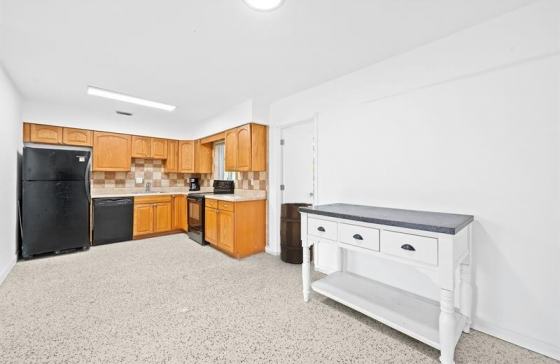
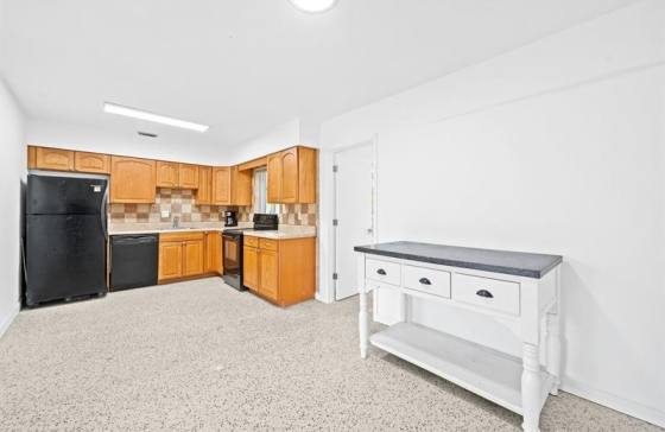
- wooden barrel [279,202,315,265]
